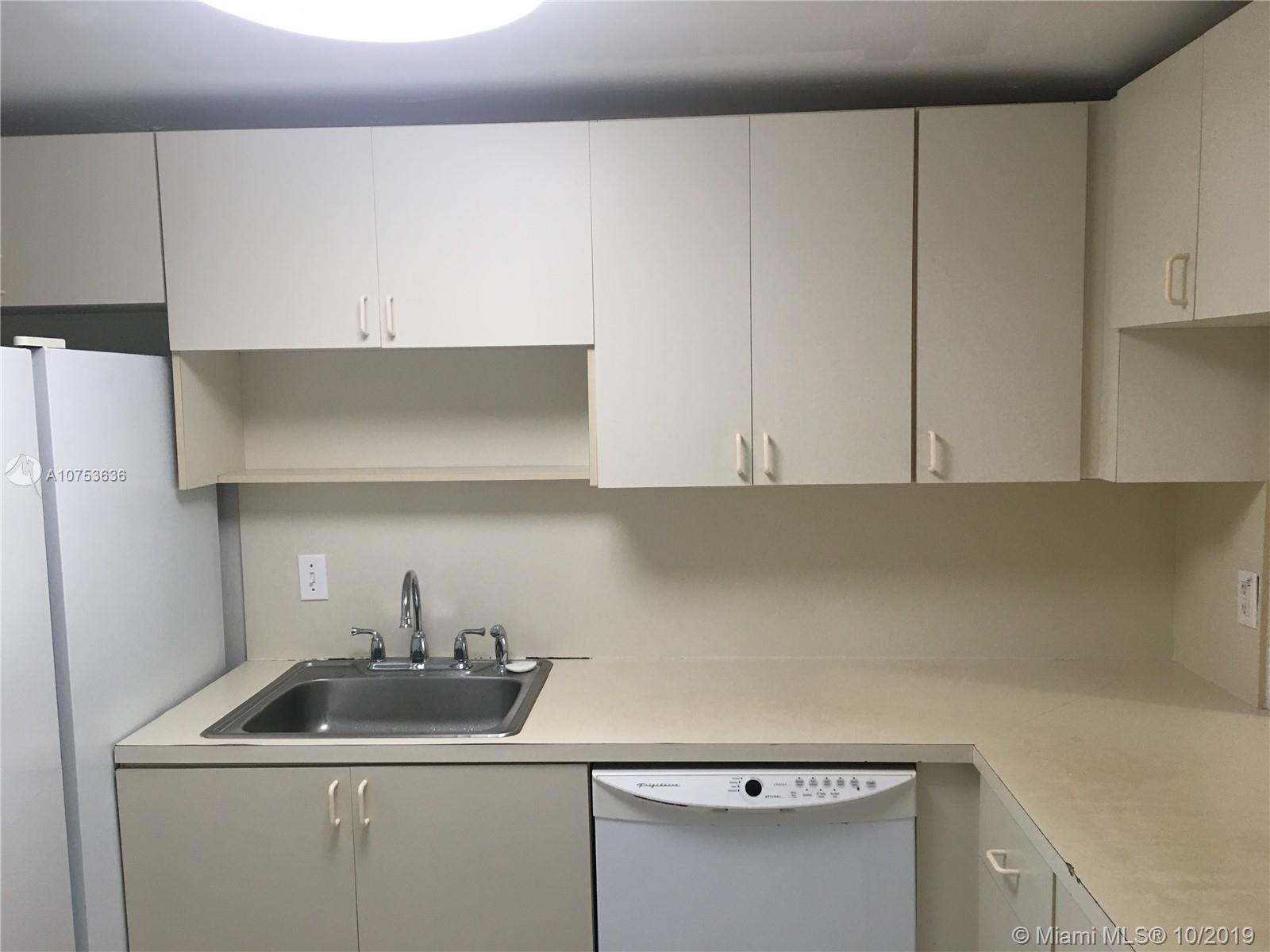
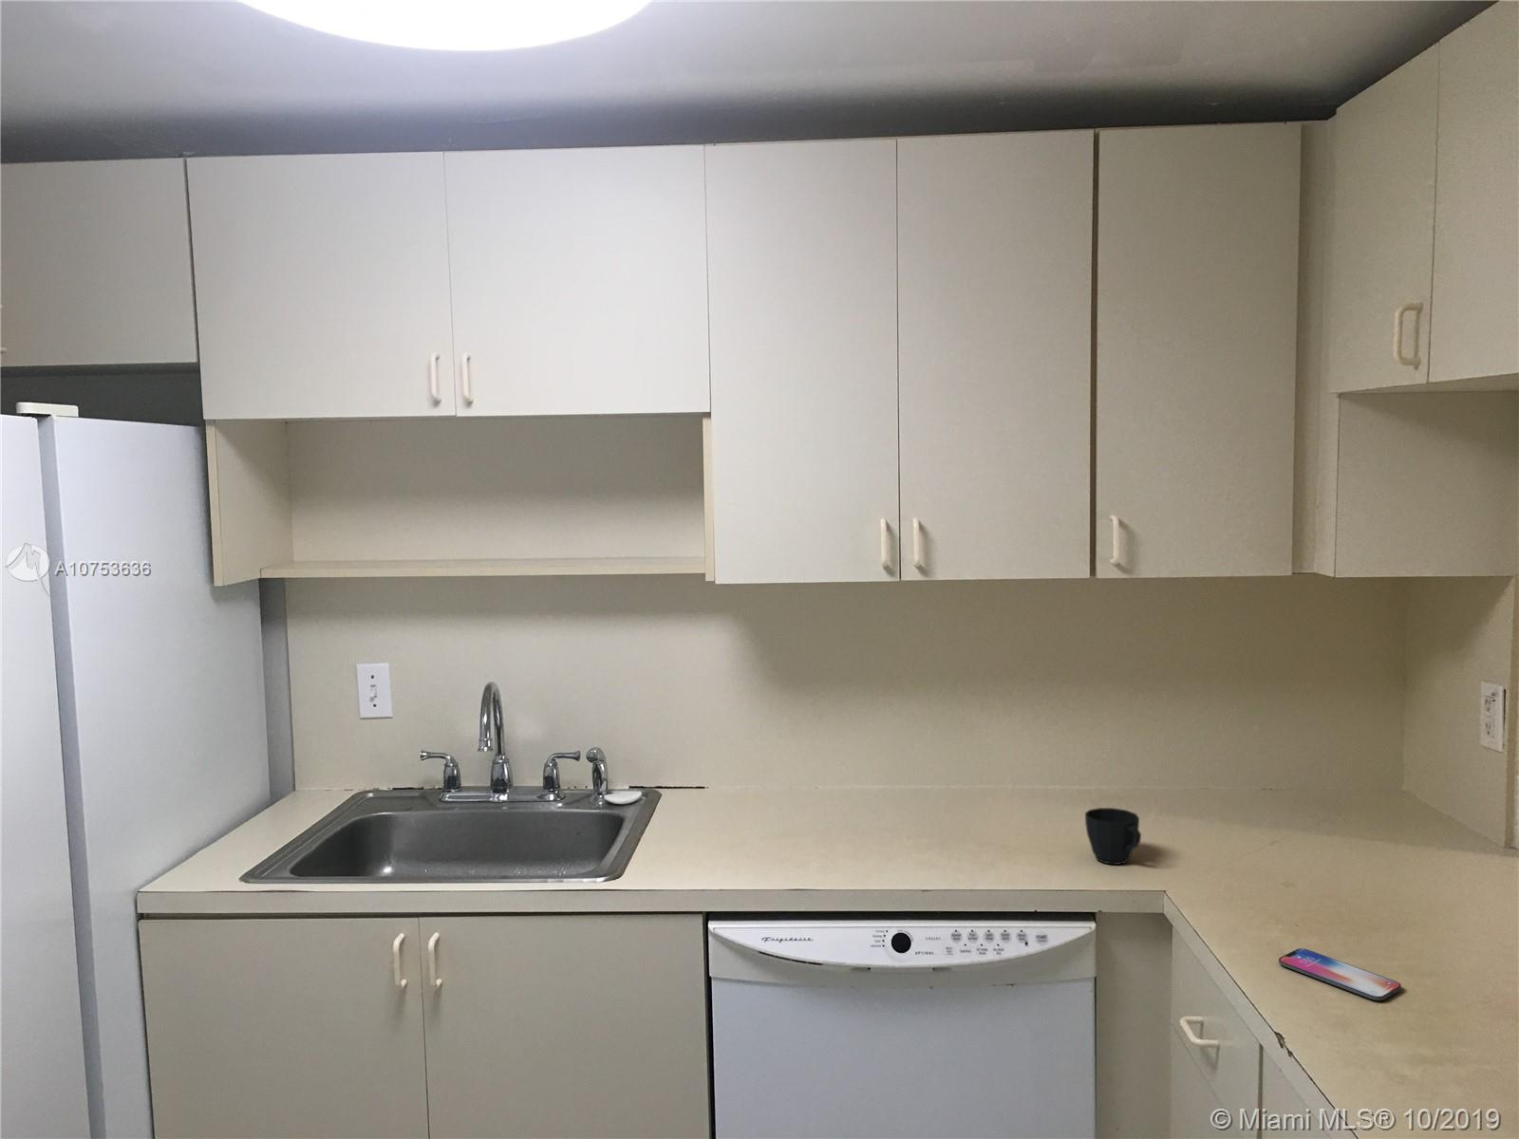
+ smartphone [1277,948,1402,1001]
+ cup [1084,806,1142,866]
